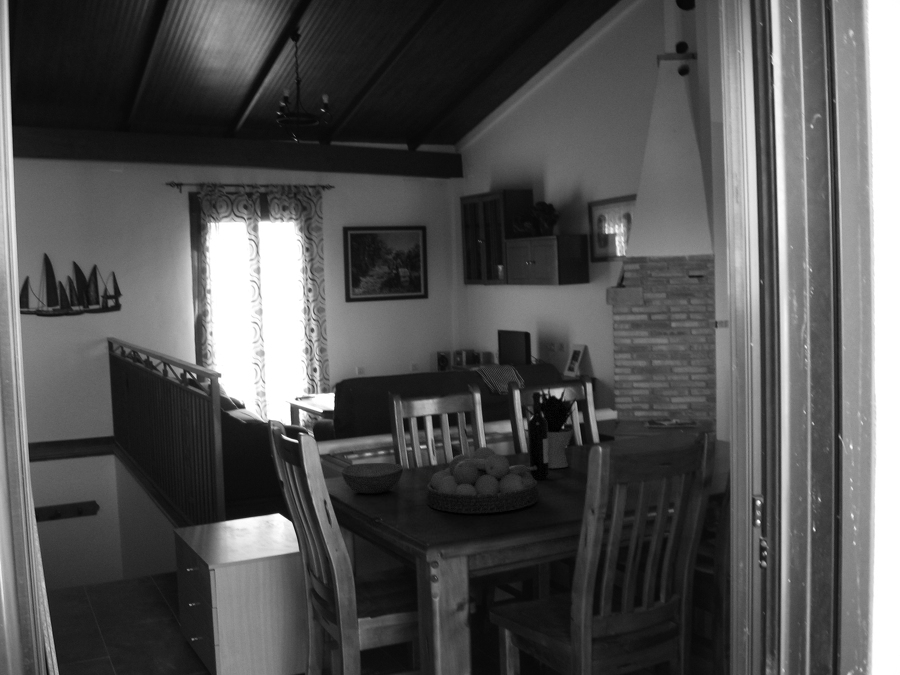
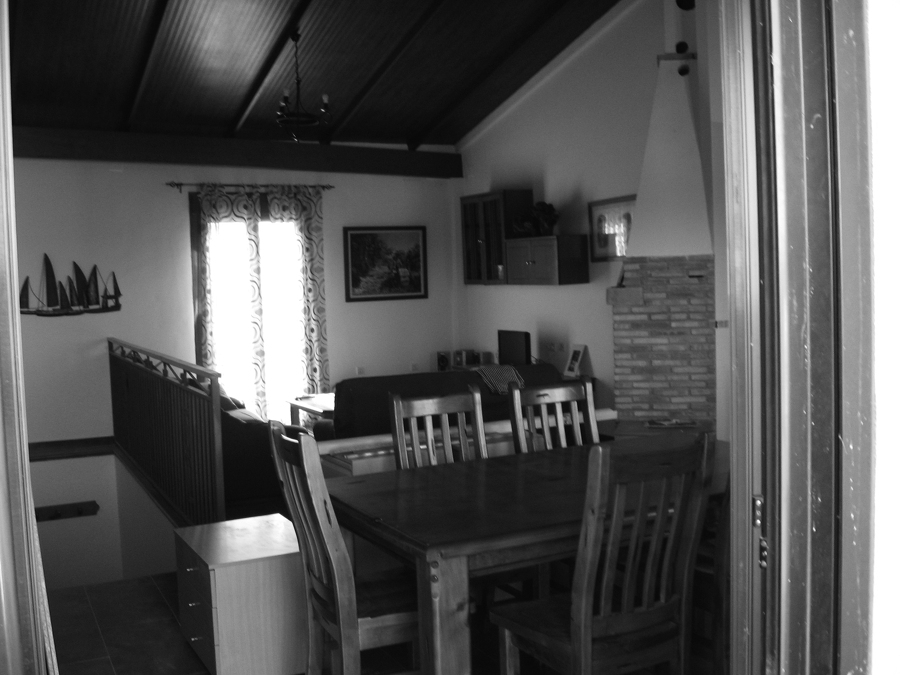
- fruit bowl [425,446,539,514]
- bowl [340,462,404,495]
- potted plant [521,385,577,469]
- wine bottle [527,391,550,480]
